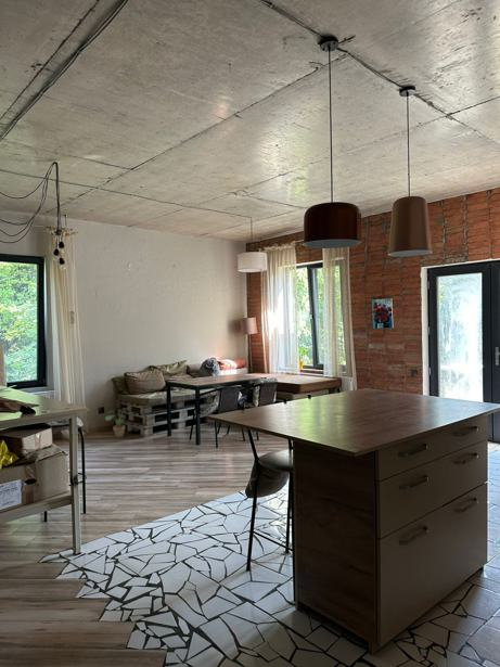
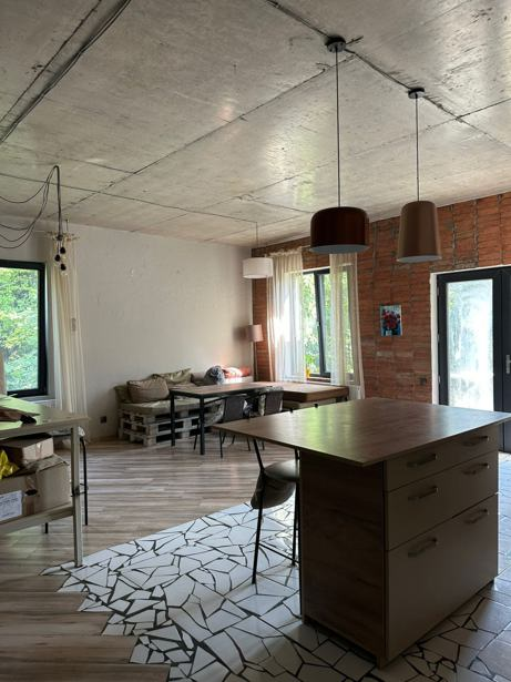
- potted plant [104,407,132,438]
